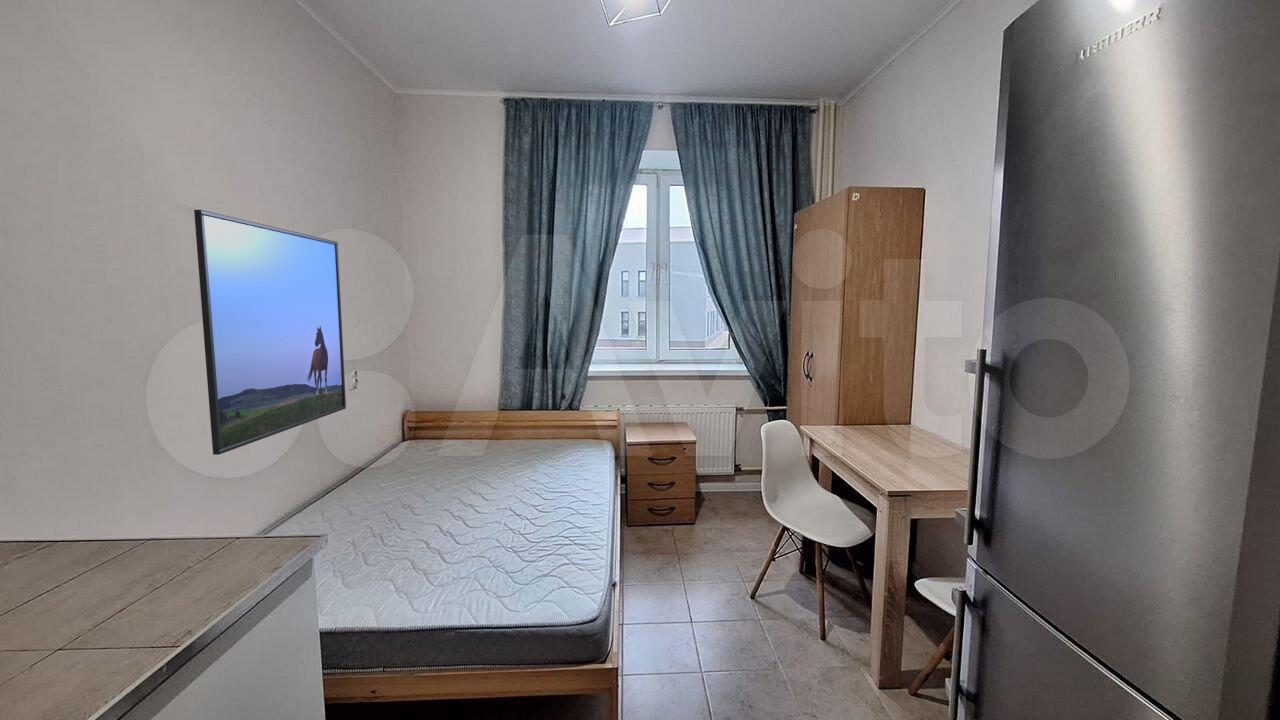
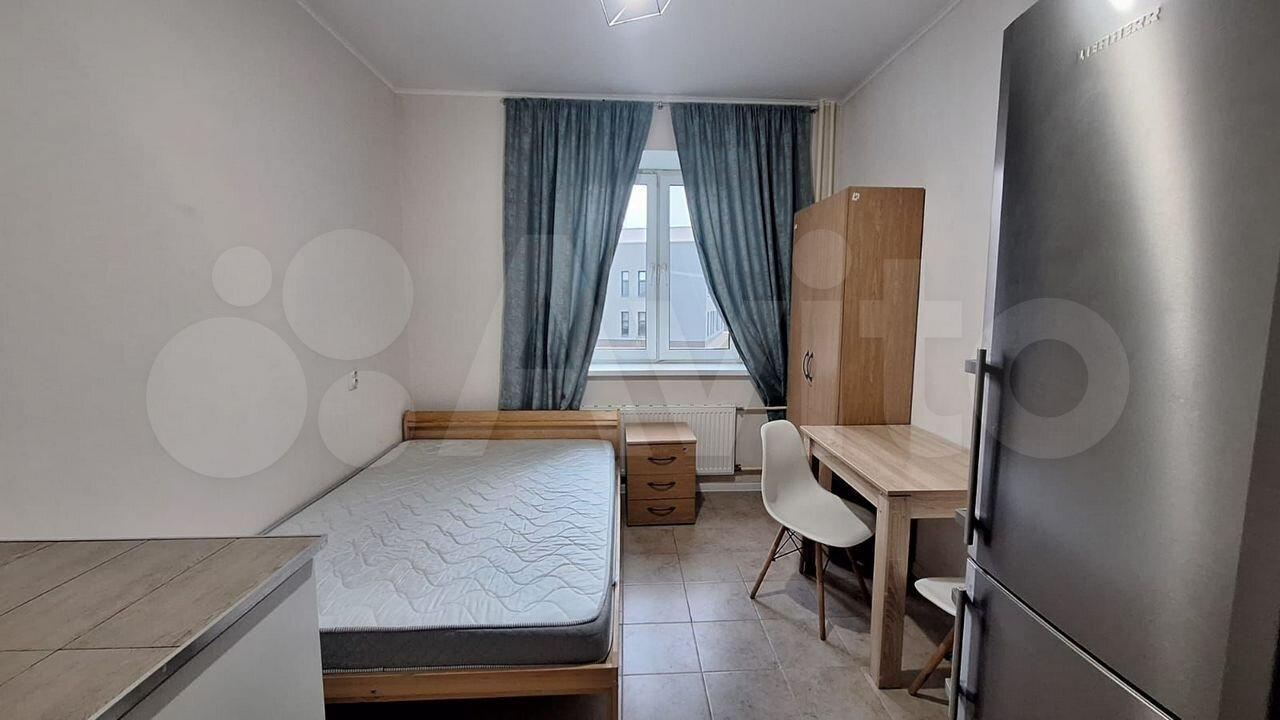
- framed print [193,209,347,456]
